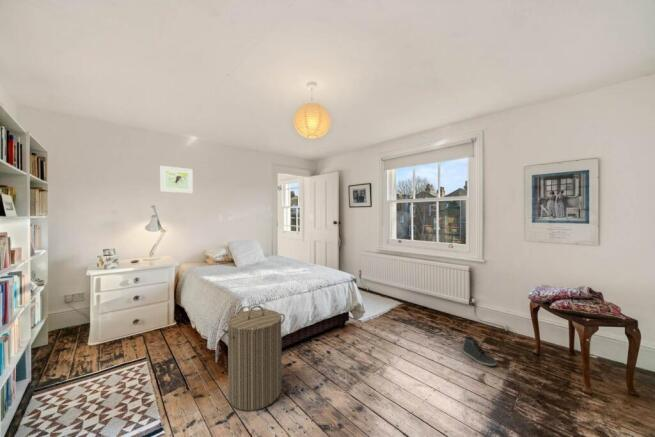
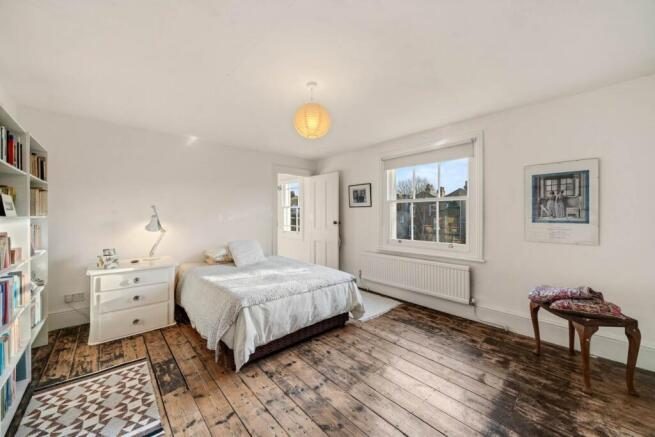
- sneaker [462,335,498,367]
- laundry hamper [221,305,286,412]
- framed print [159,165,194,194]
